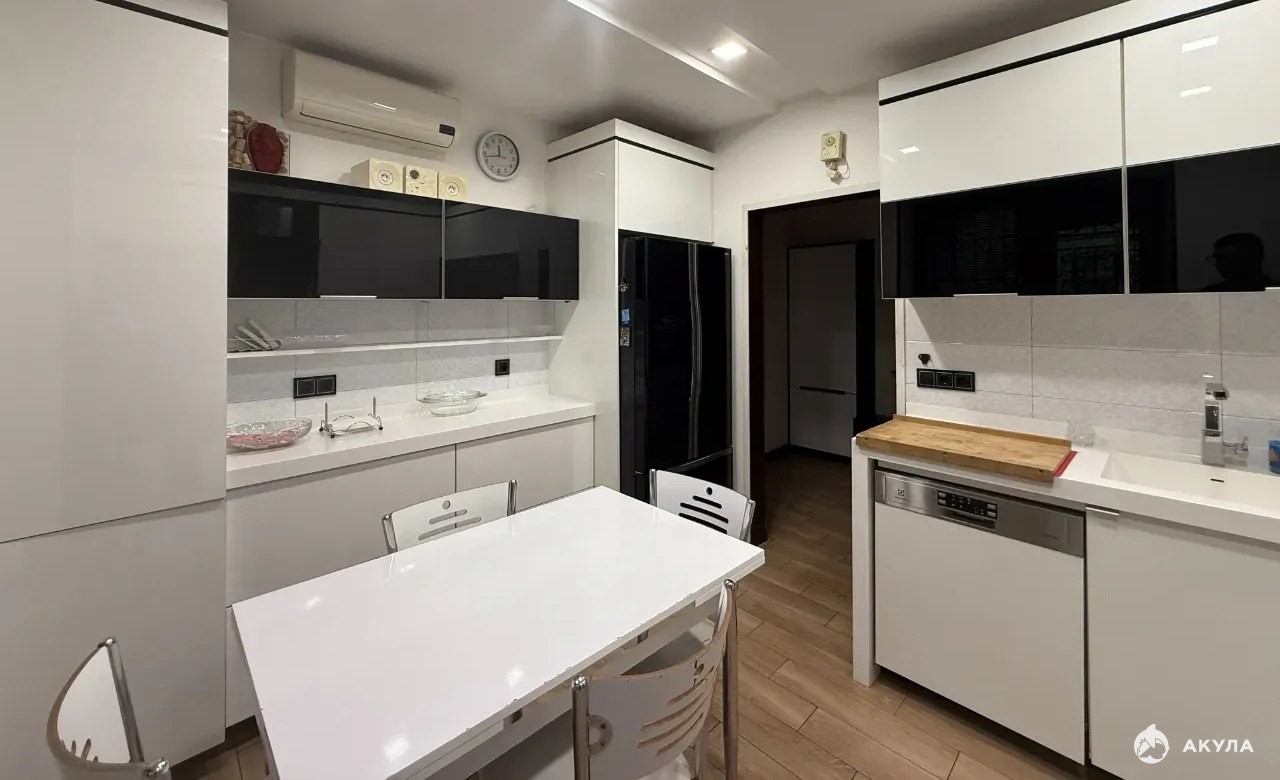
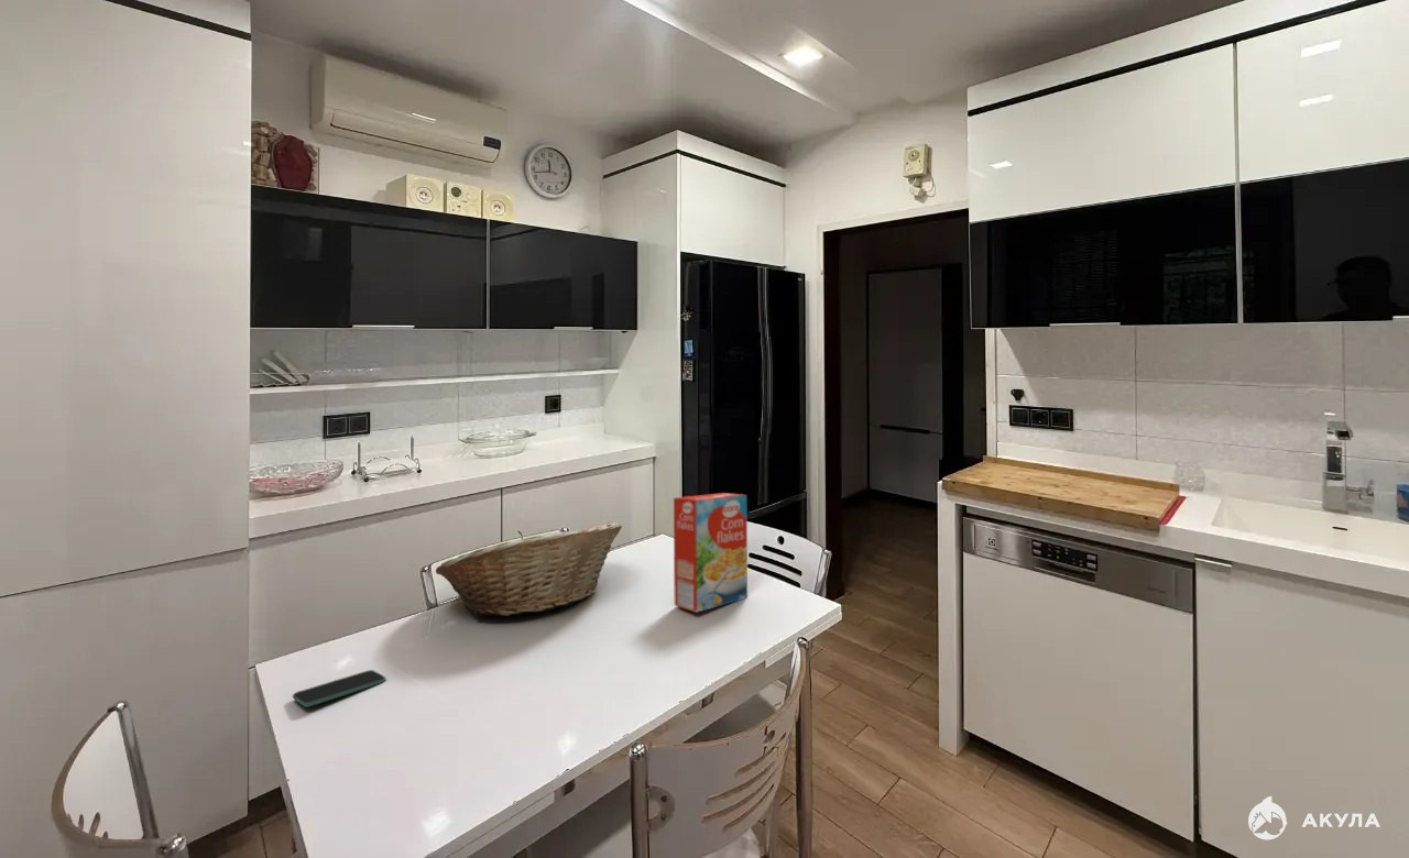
+ smartphone [292,669,387,708]
+ cereal box [673,492,749,614]
+ fruit basket [435,520,623,617]
